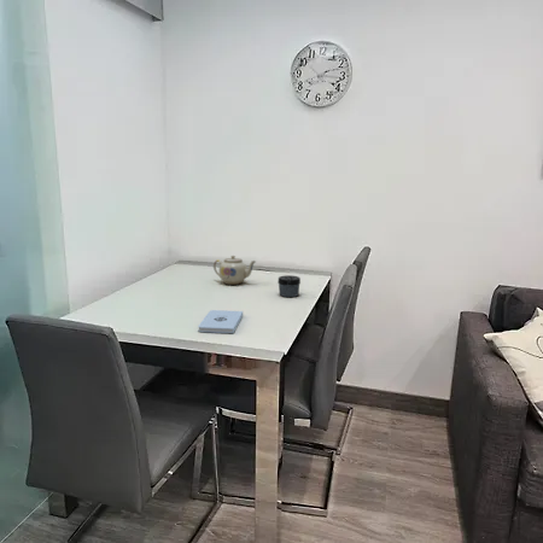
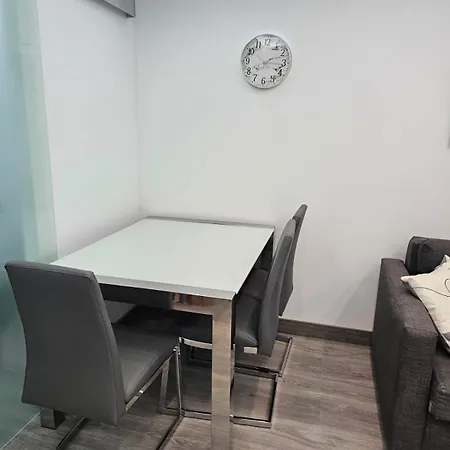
- teapot [212,255,257,286]
- notepad [197,309,244,334]
- jar [276,274,302,298]
